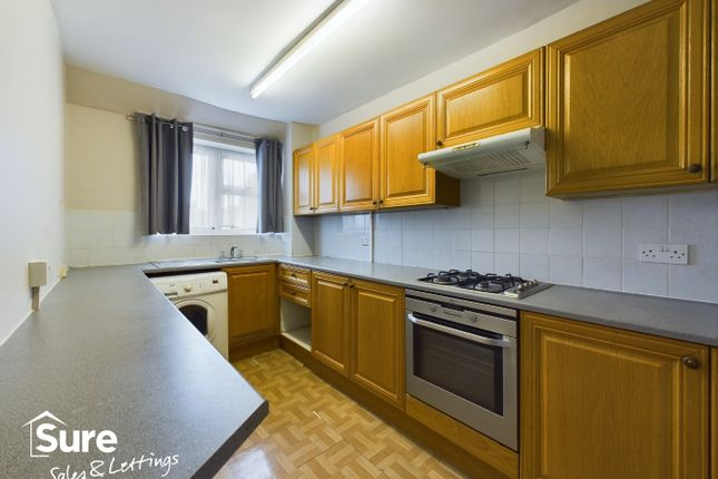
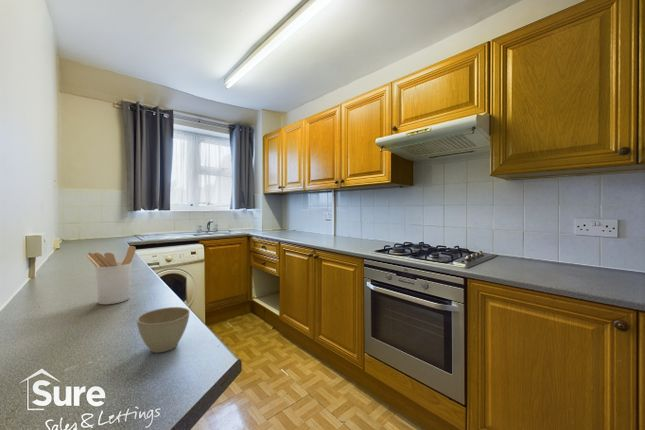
+ flower pot [136,306,191,354]
+ utensil holder [86,245,137,305]
